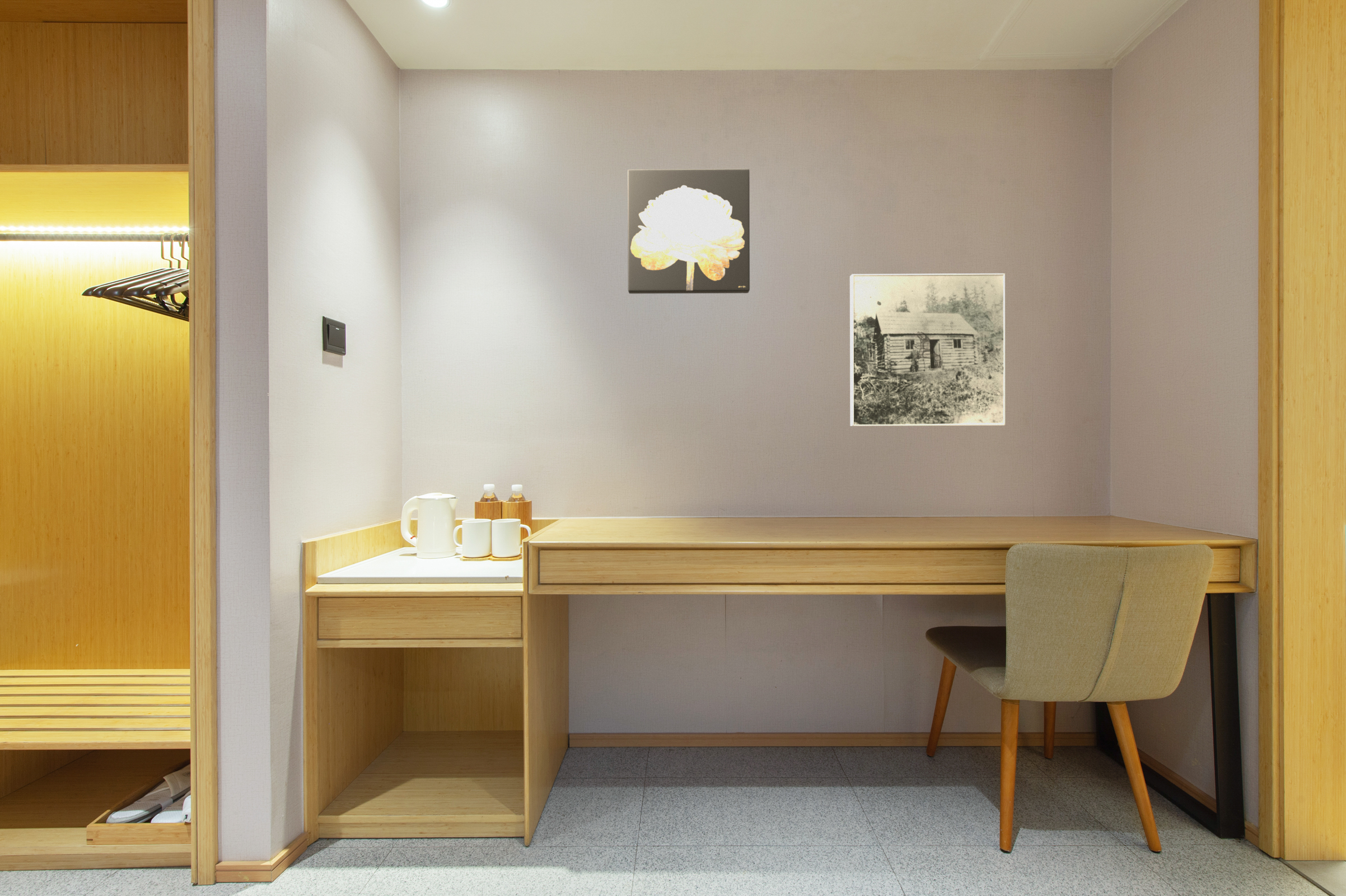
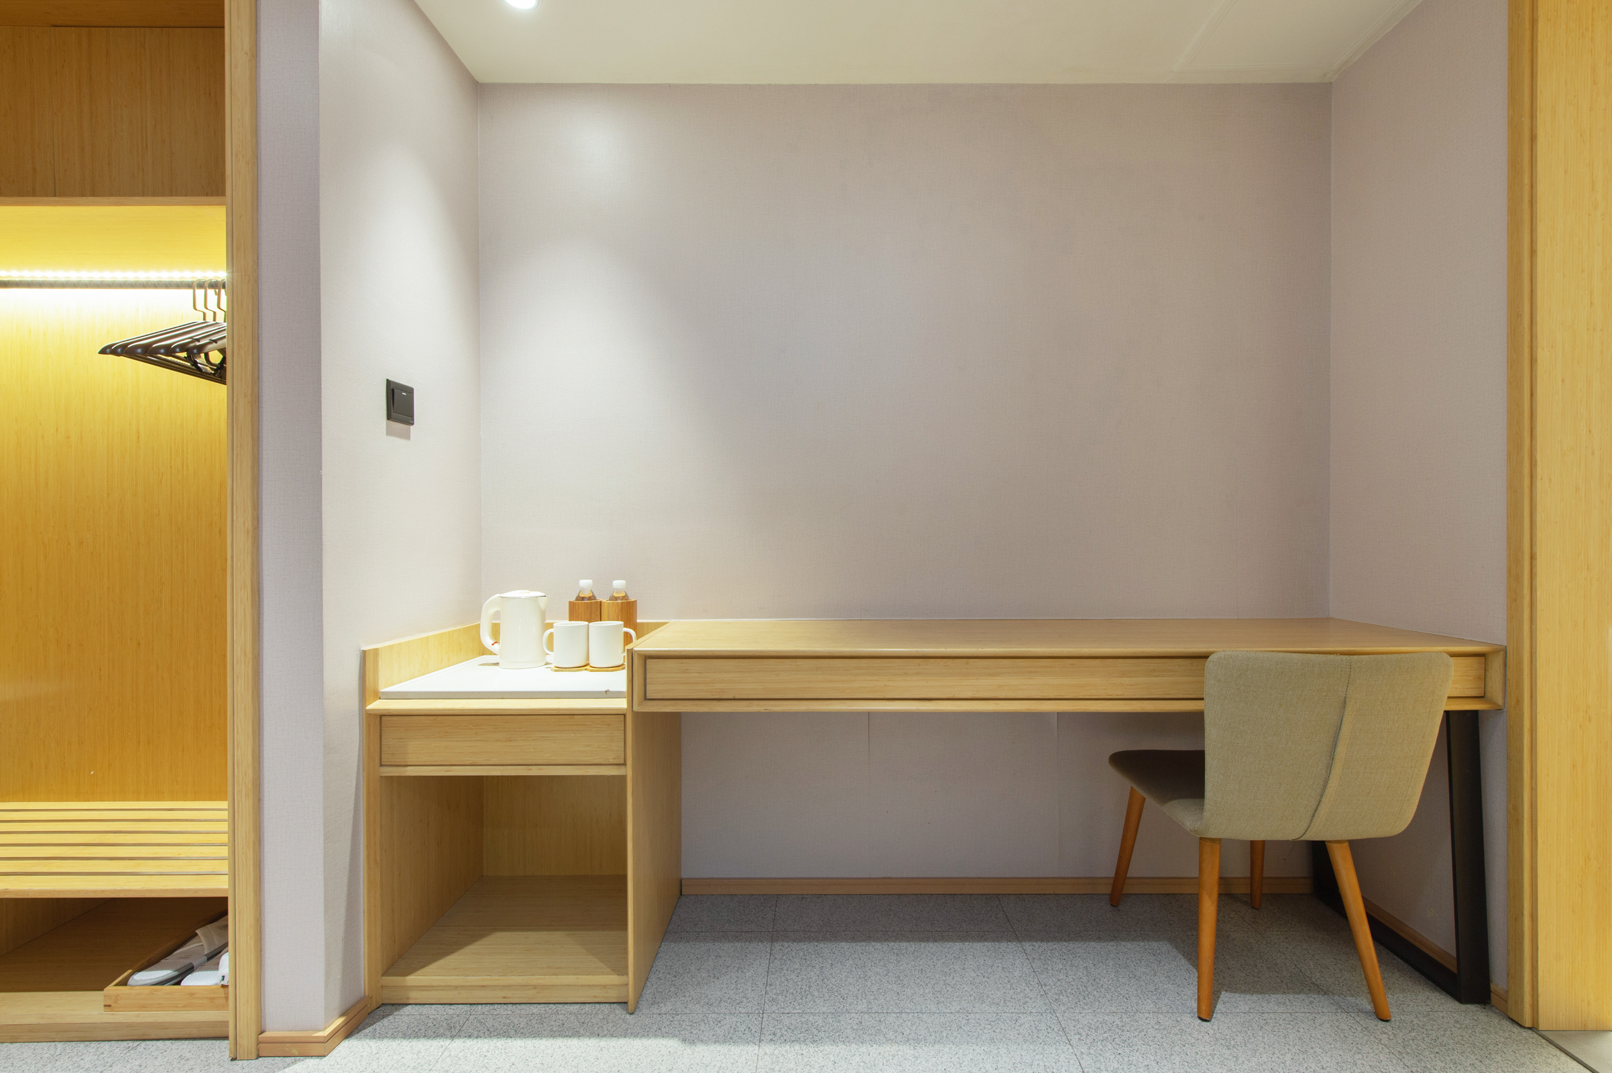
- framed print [849,273,1006,427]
- wall art [627,169,750,294]
